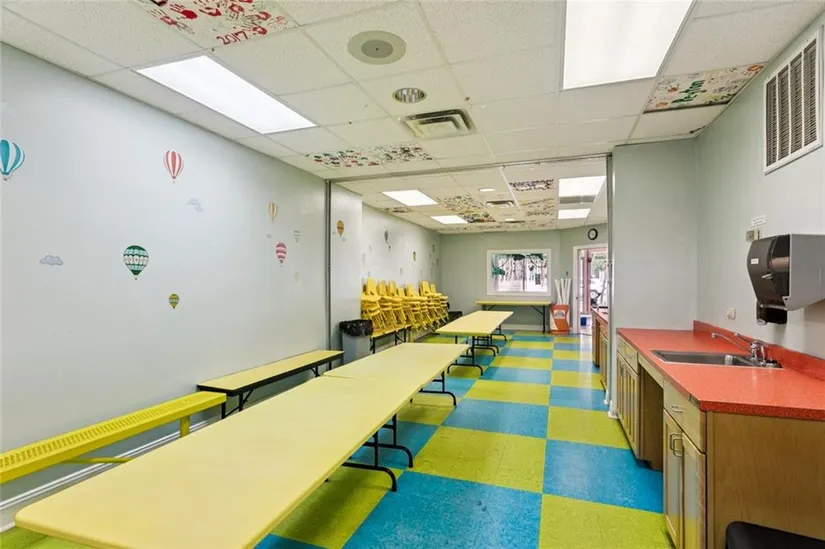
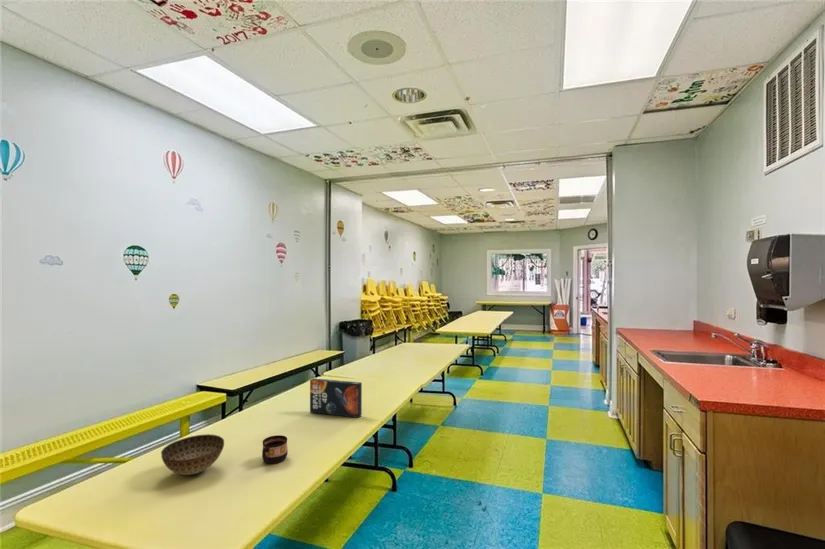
+ game box [309,377,363,419]
+ cup [261,434,289,464]
+ bowl [160,433,225,476]
